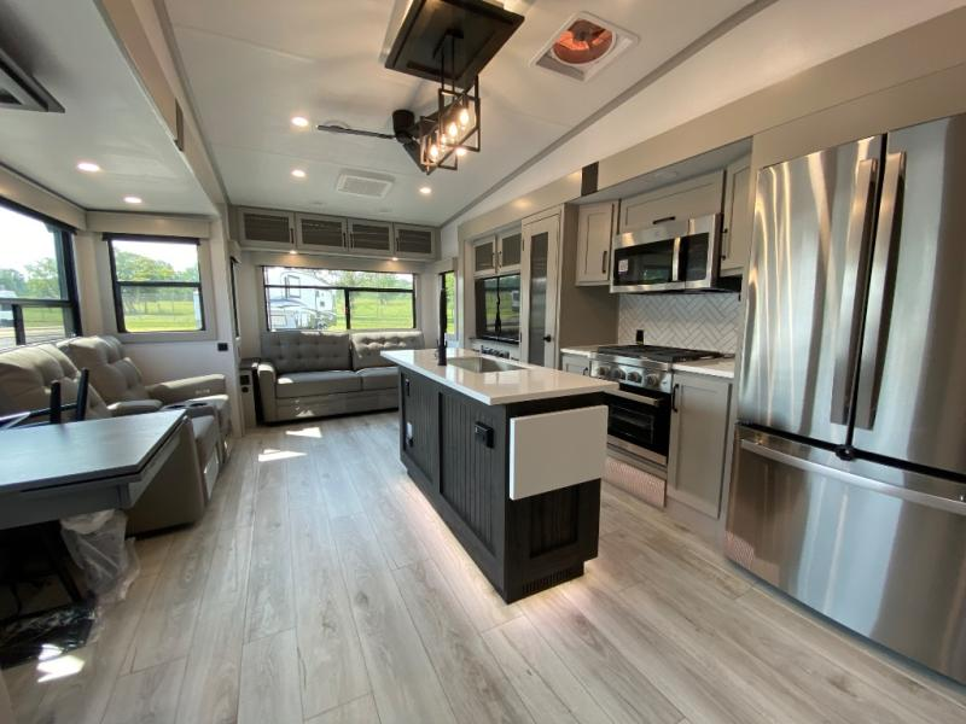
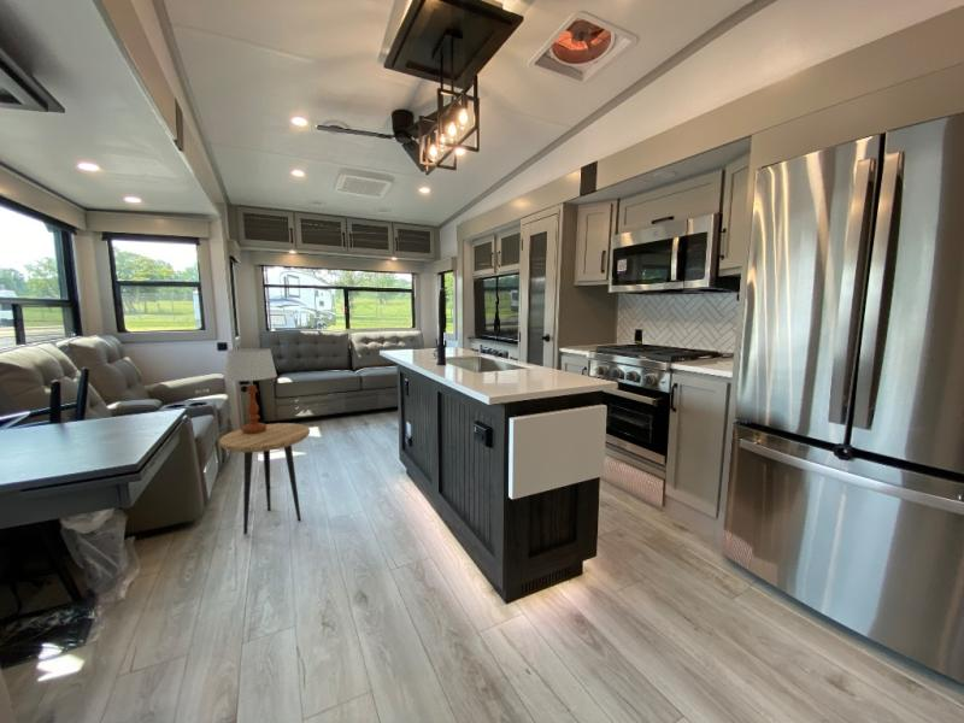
+ side table [218,422,311,536]
+ table lamp [223,347,278,434]
